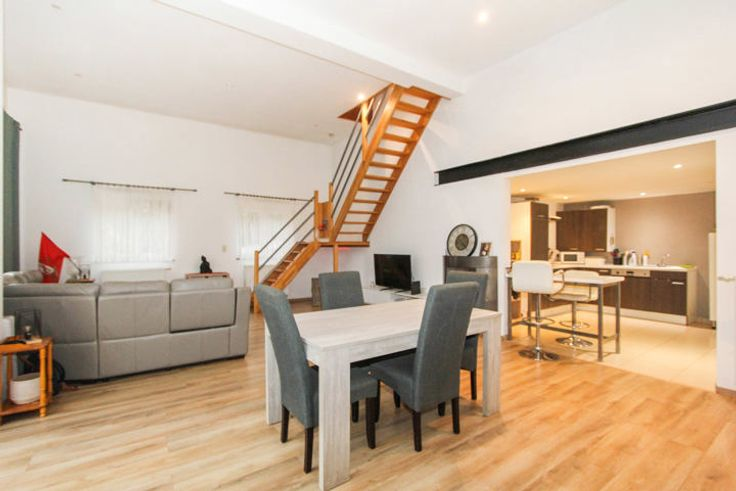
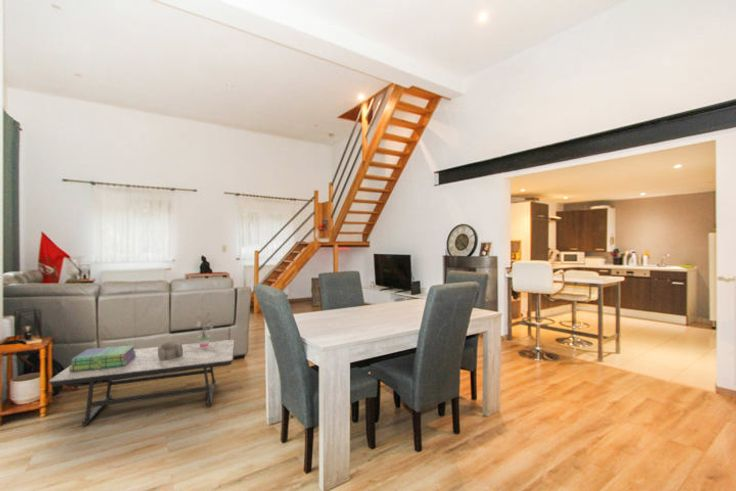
+ stack of books [69,344,136,372]
+ decorative bowl [158,341,183,360]
+ potted plant [194,311,213,347]
+ coffee table [47,339,236,427]
